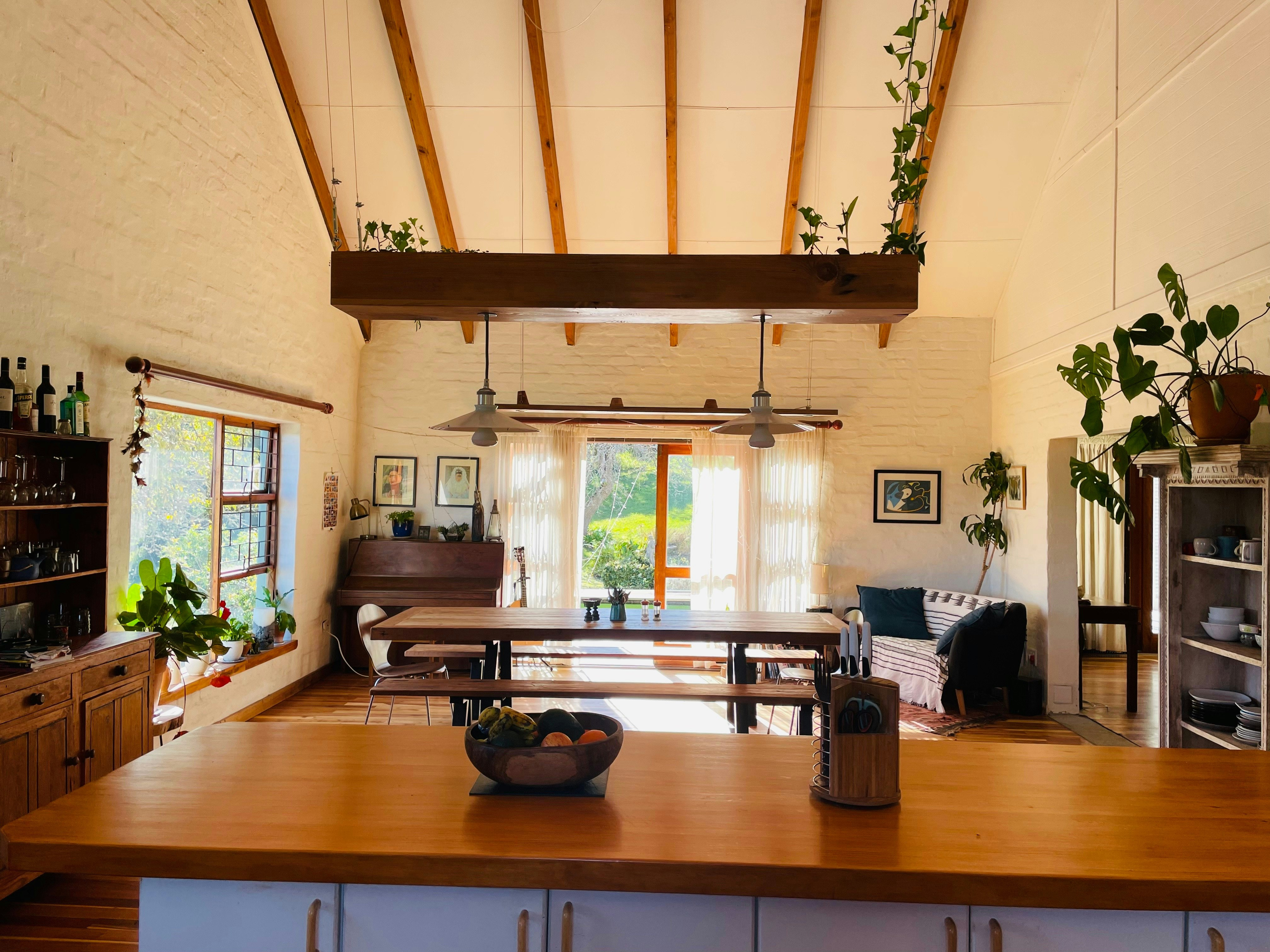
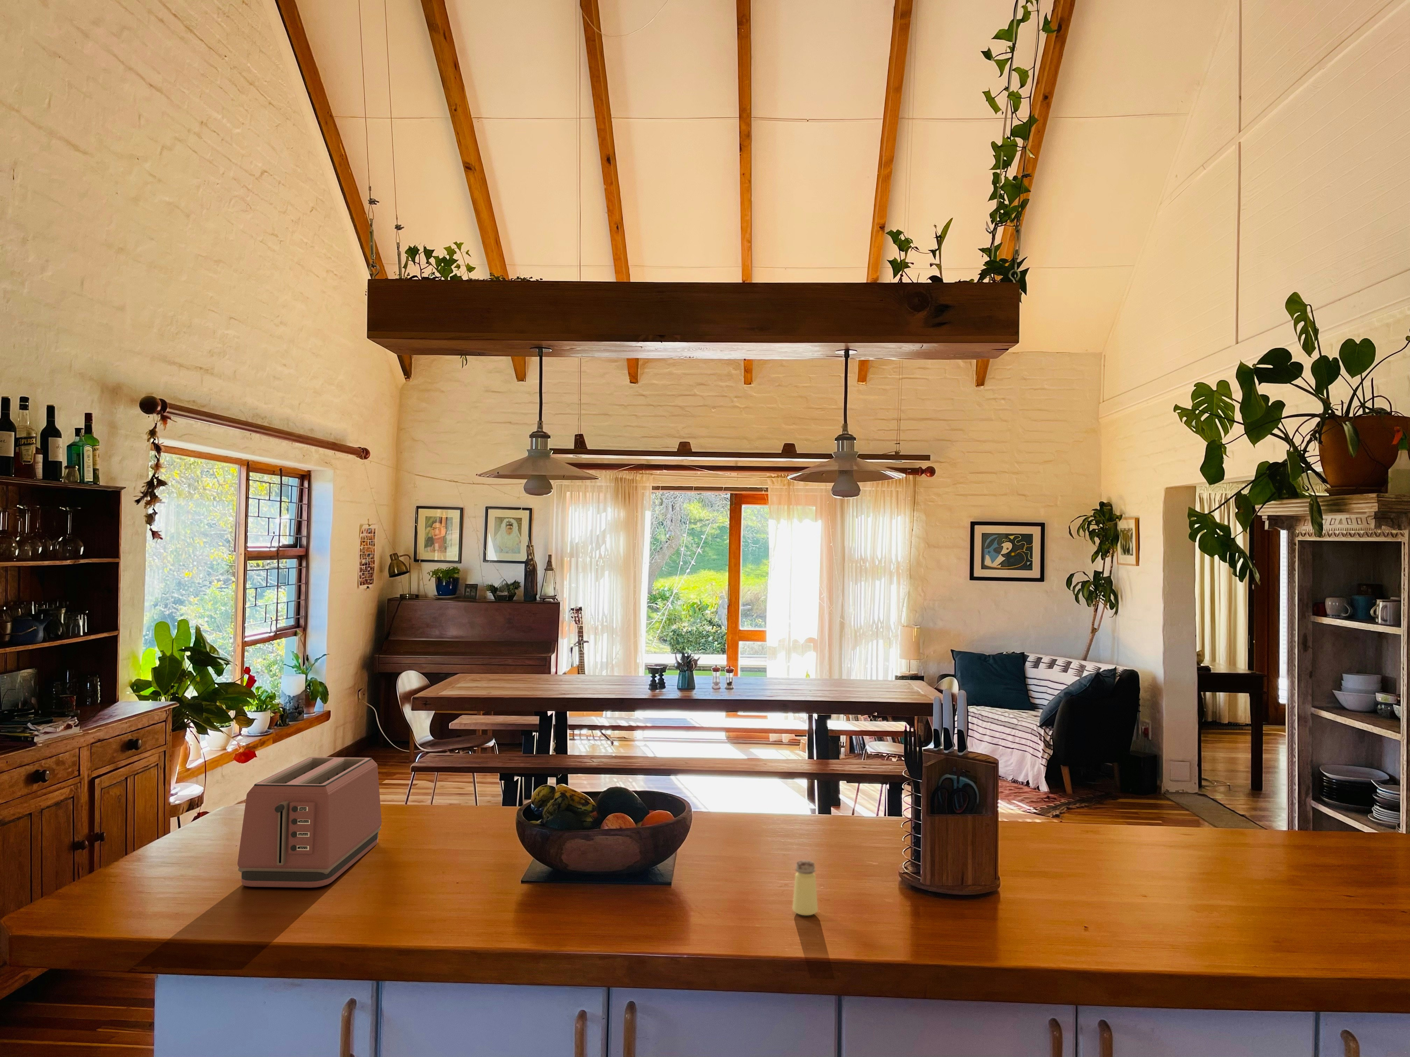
+ saltshaker [793,859,818,916]
+ toaster [238,756,382,888]
